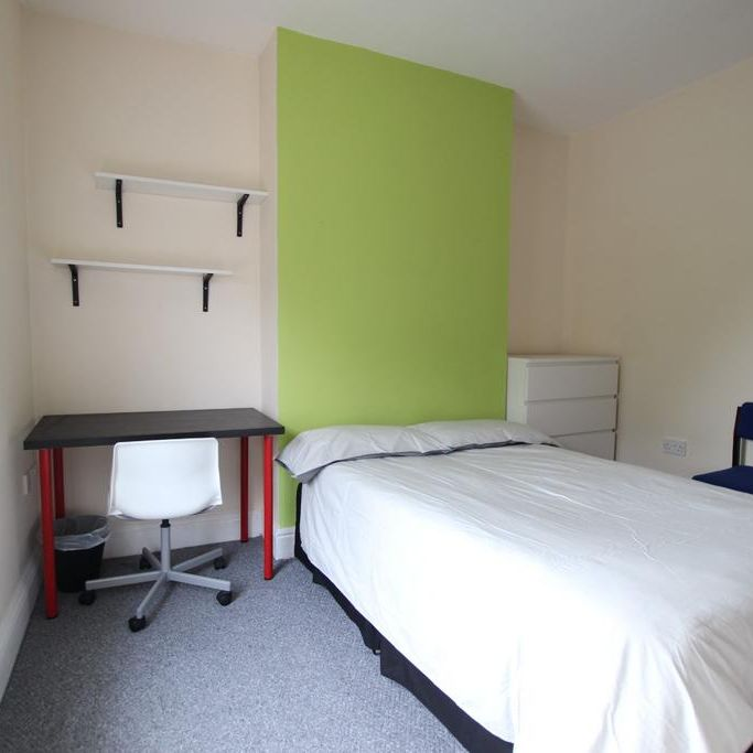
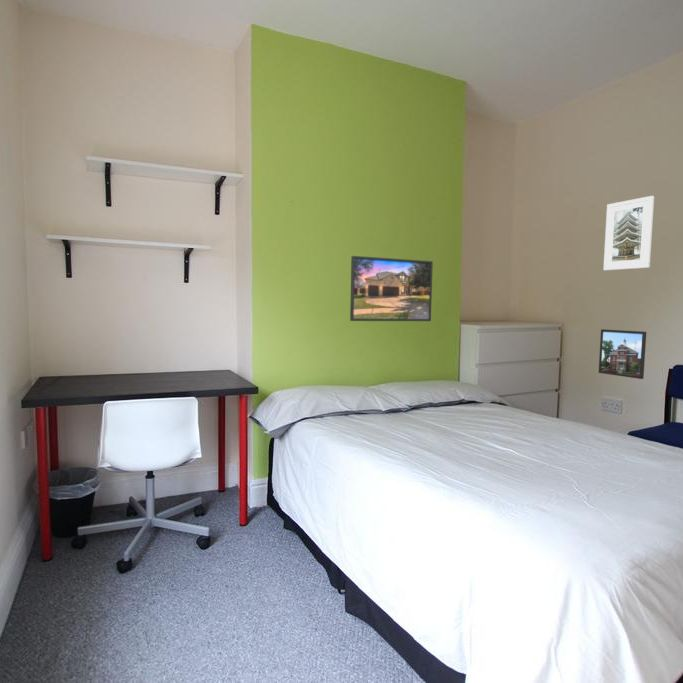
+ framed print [349,255,434,322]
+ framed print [598,328,647,380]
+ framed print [602,195,655,272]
